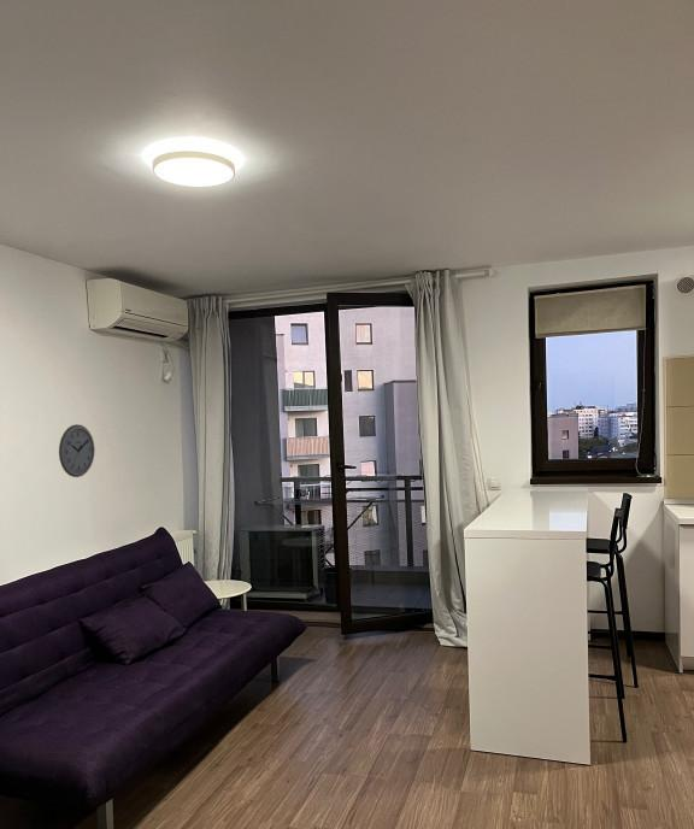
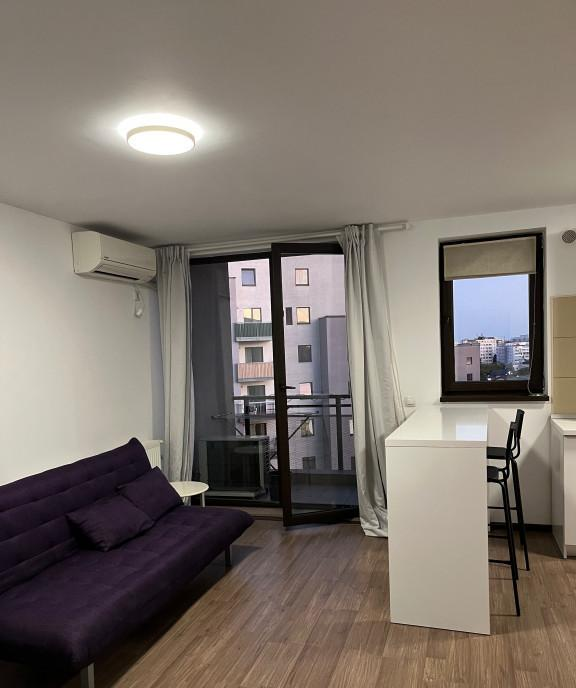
- wall clock [58,423,96,478]
